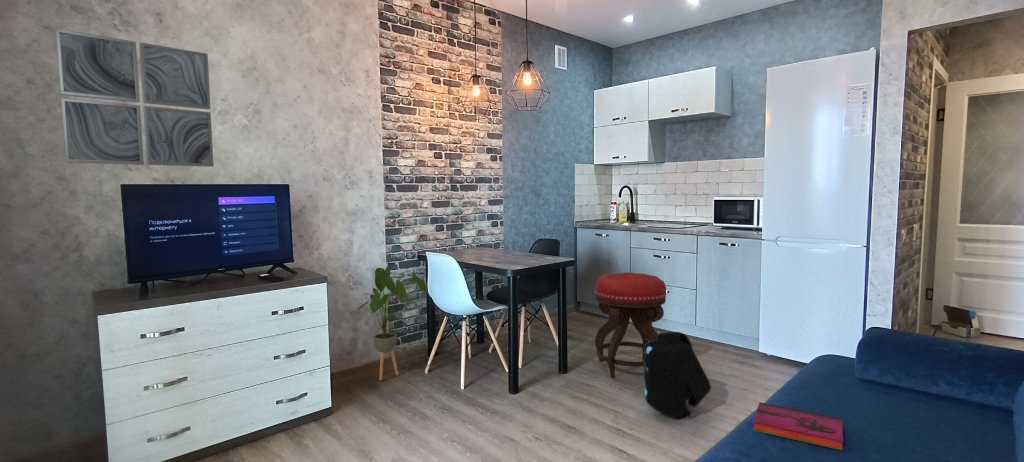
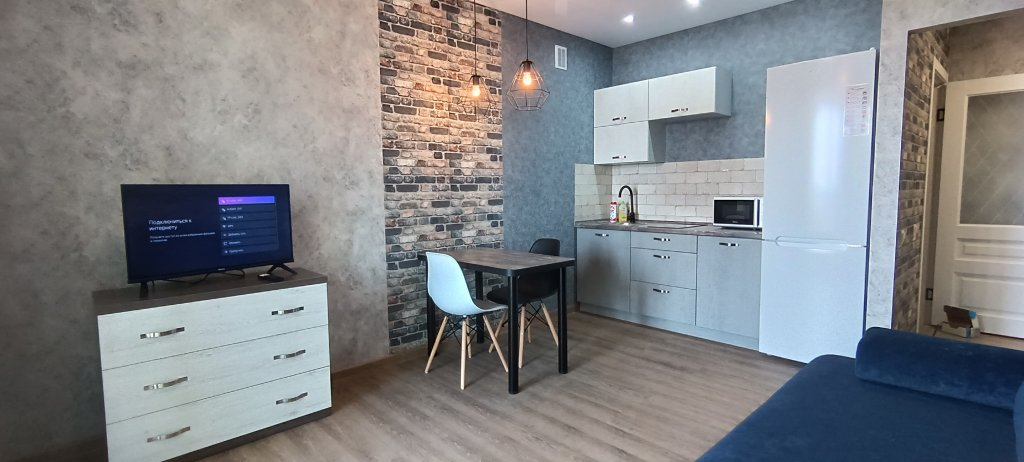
- house plant [357,265,429,381]
- hardback book [752,401,844,451]
- backpack [643,331,712,421]
- stool [594,271,667,379]
- wall art [54,27,215,168]
